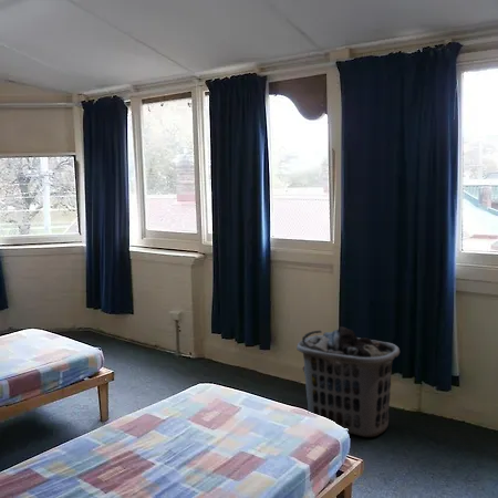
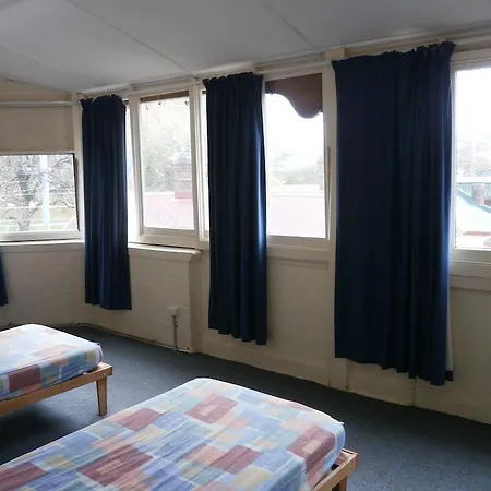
- clothes hamper [295,325,401,438]
